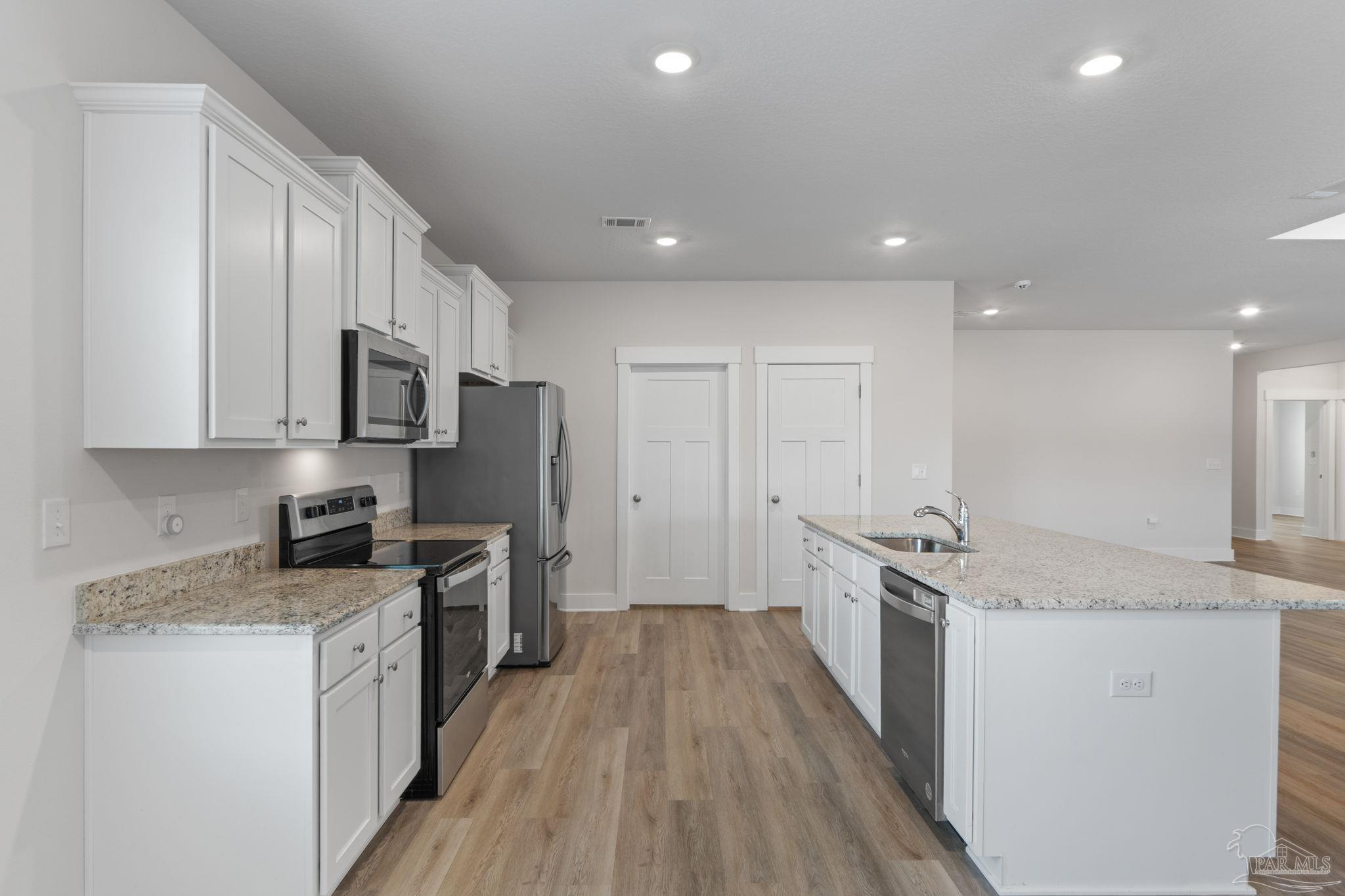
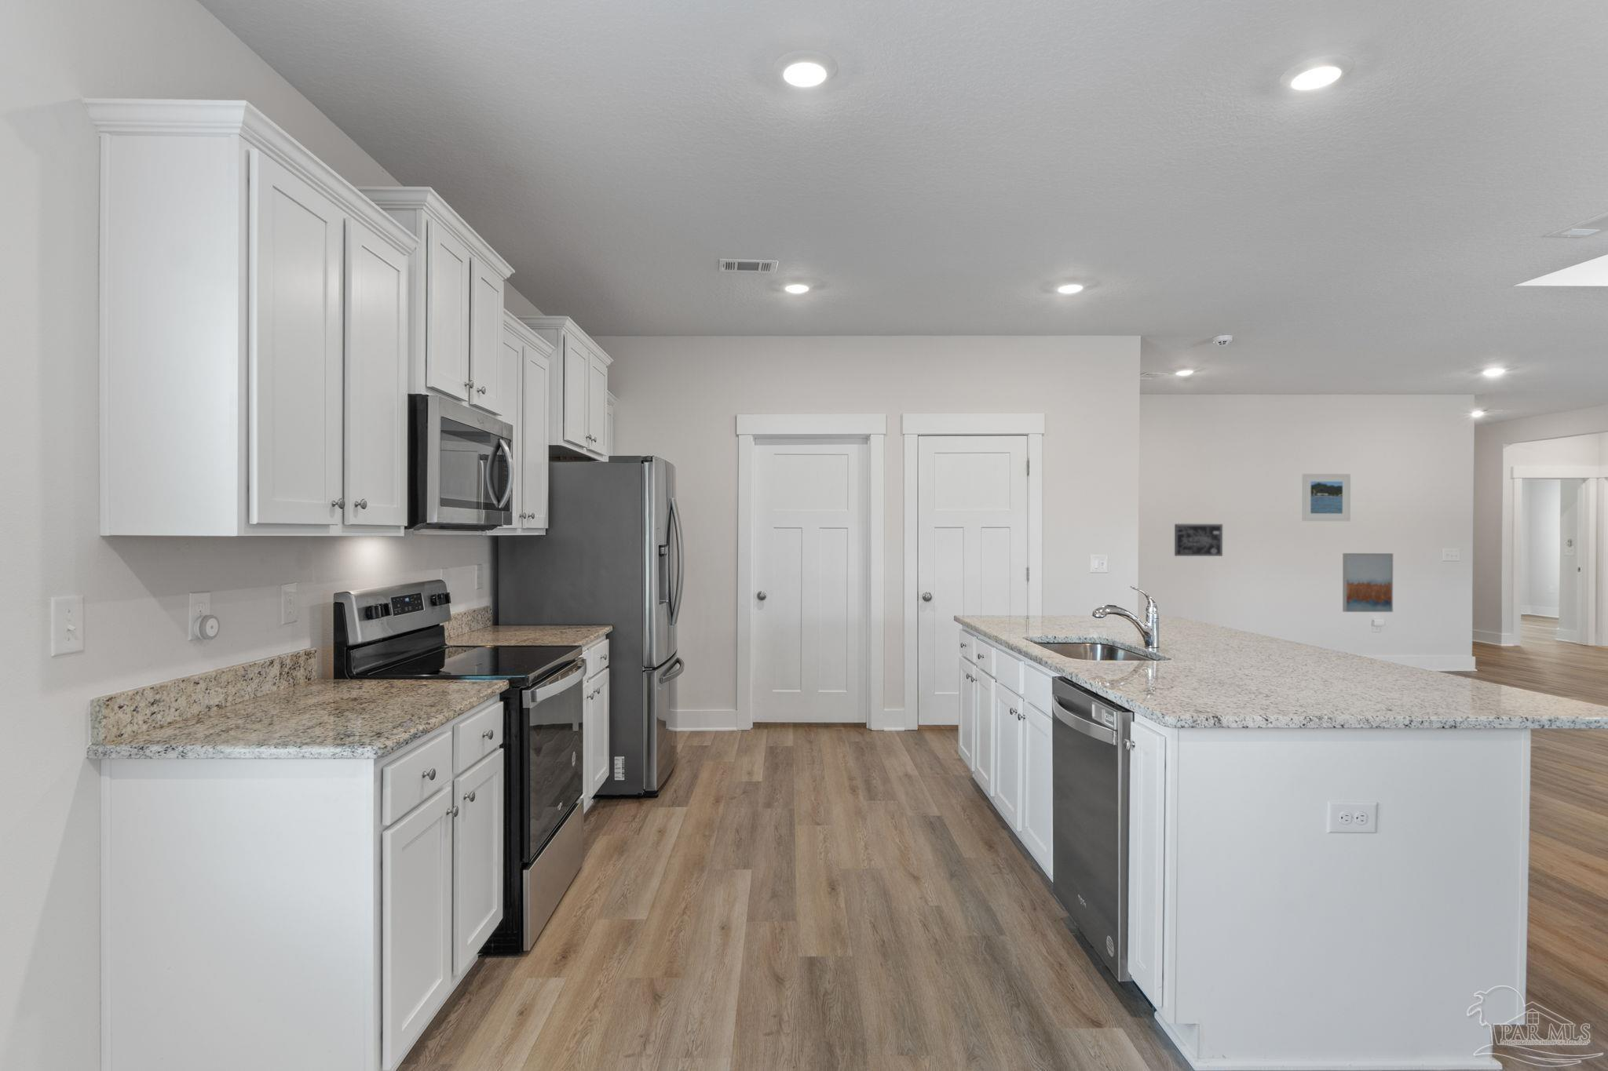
+ wall art [1341,552,1394,613]
+ wall art [1174,524,1223,557]
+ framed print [1301,473,1351,522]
